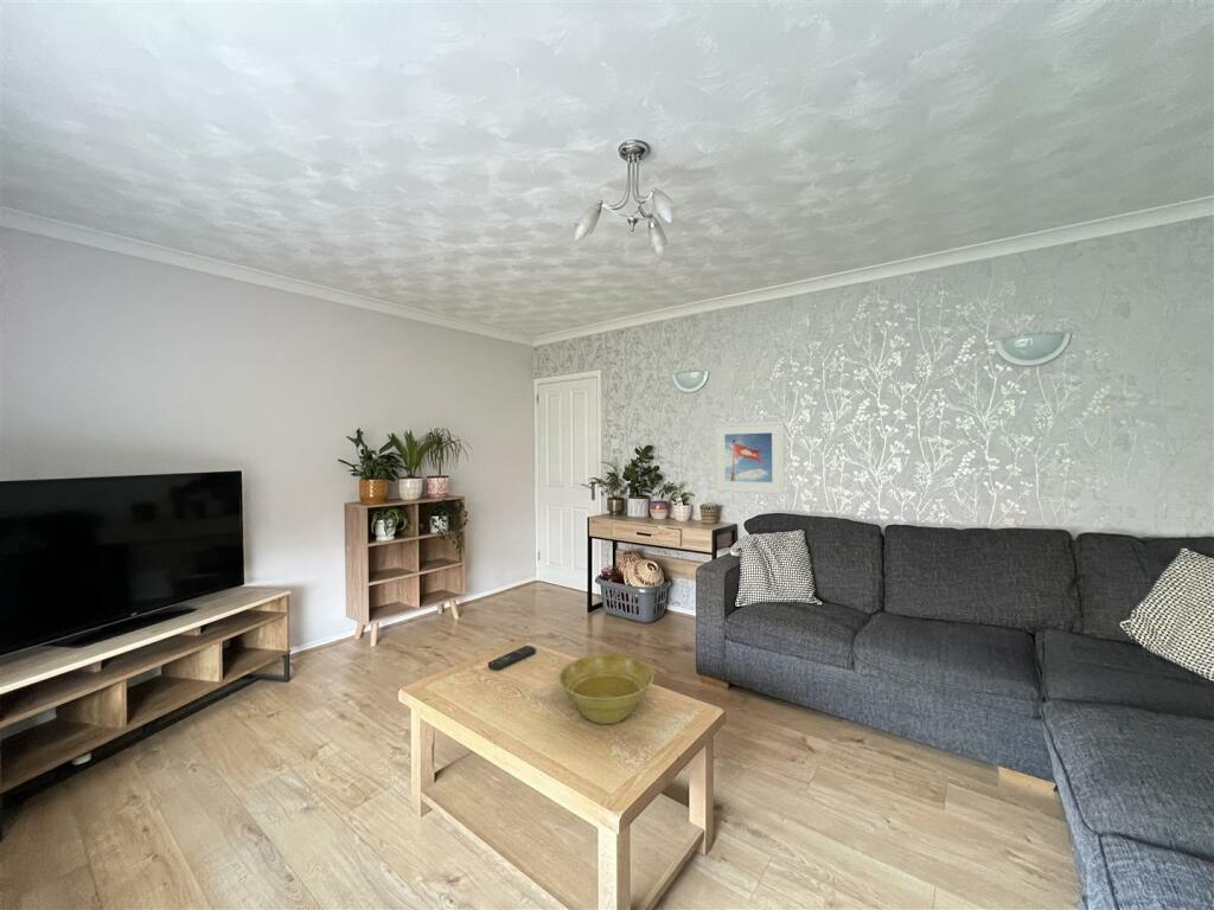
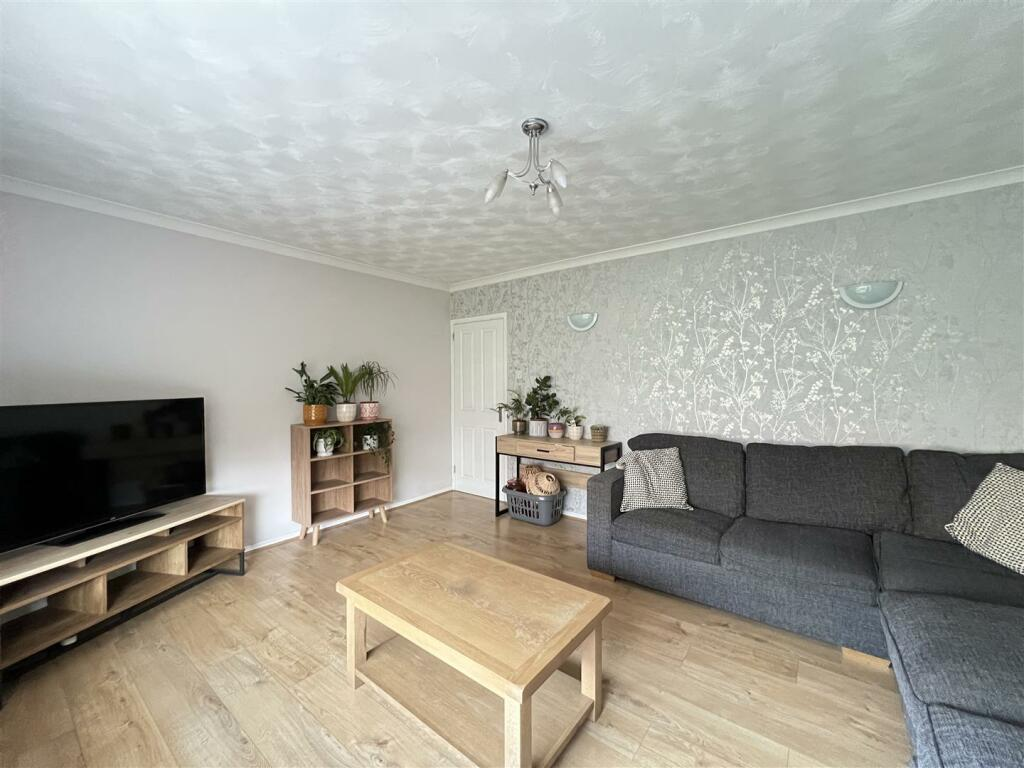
- planter bowl [557,653,654,725]
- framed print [714,419,786,495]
- remote control [487,645,537,671]
